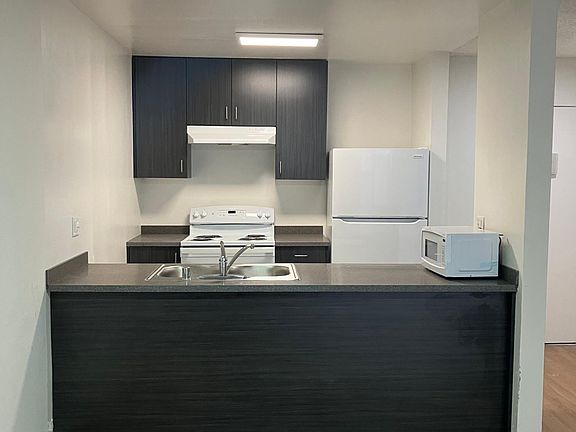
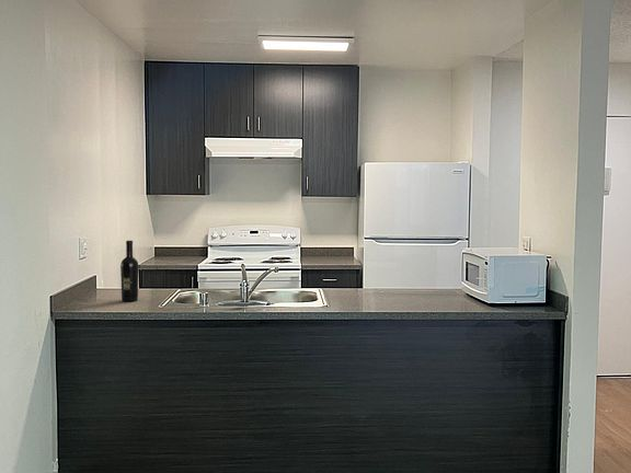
+ wine bottle [119,240,139,302]
